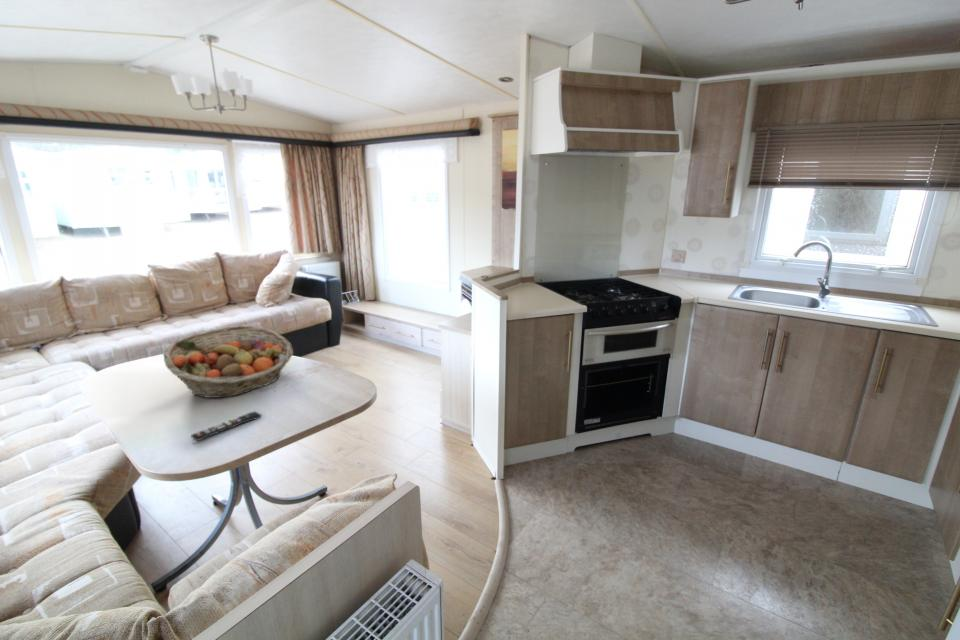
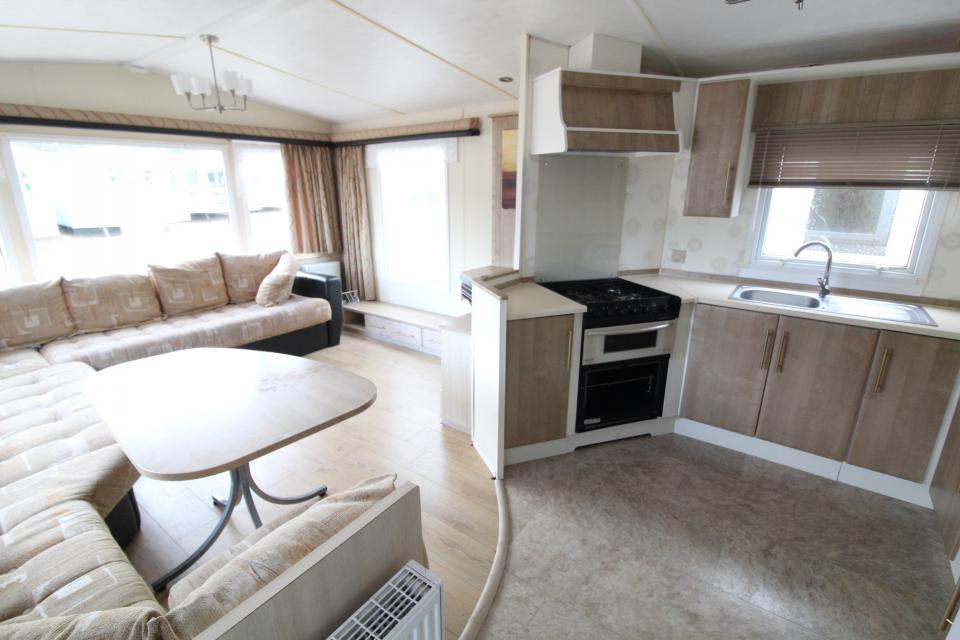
- remote control [190,410,262,442]
- fruit basket [162,325,294,399]
